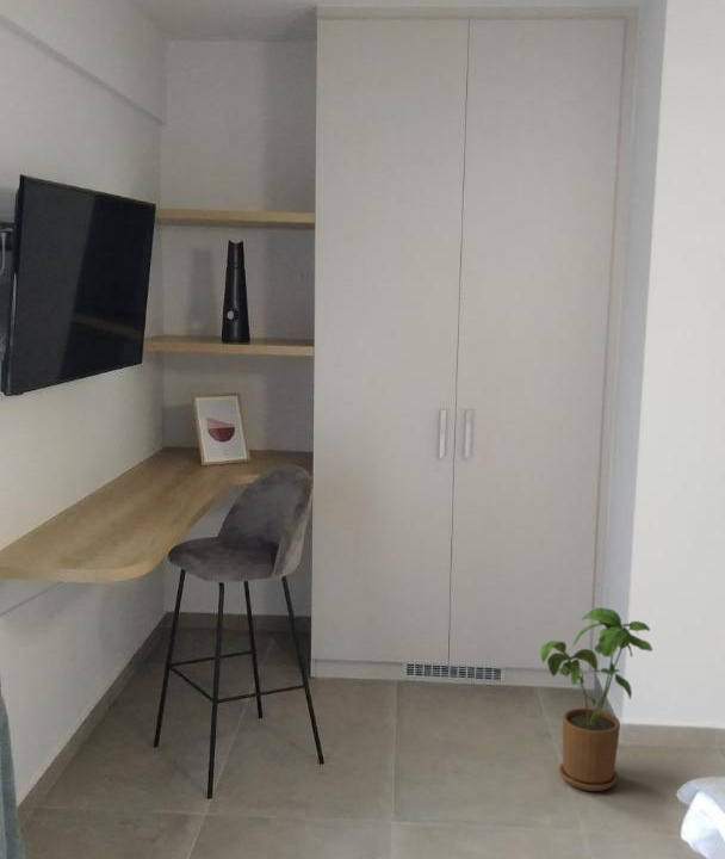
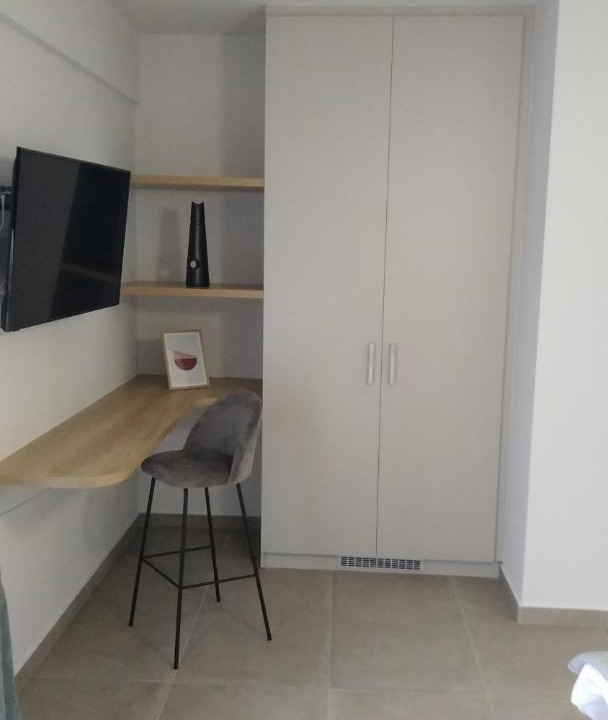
- house plant [539,606,653,792]
